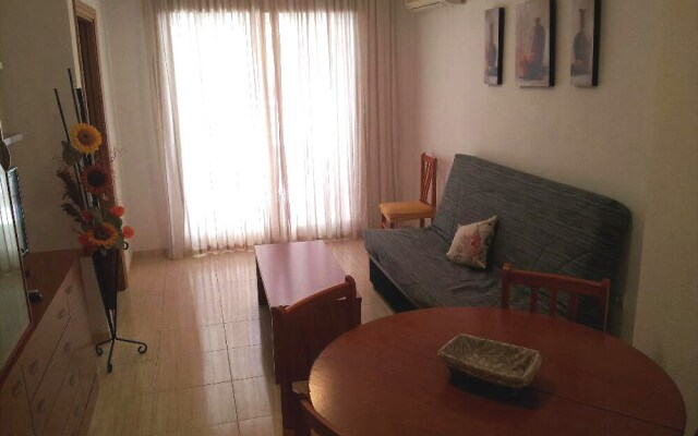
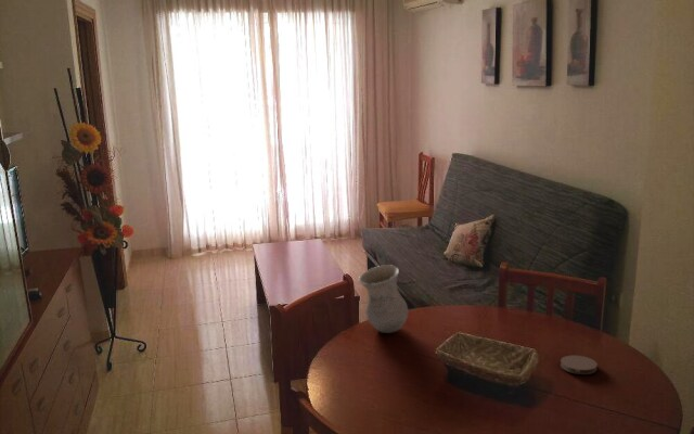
+ vase [358,264,409,334]
+ coaster [560,355,599,375]
